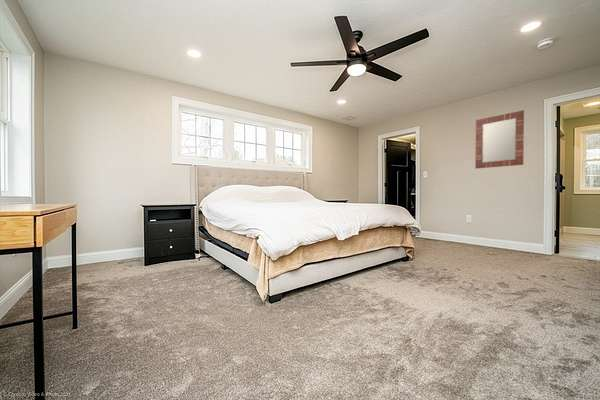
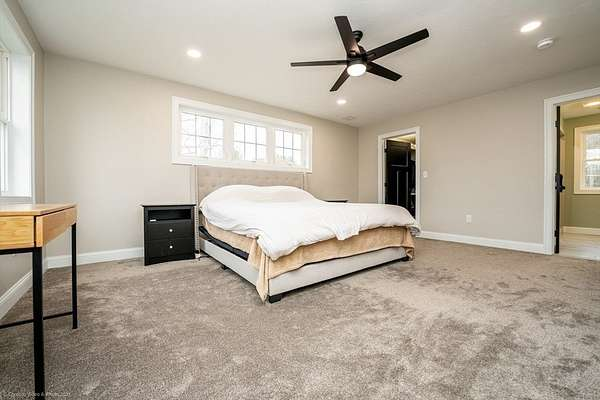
- home mirror [474,109,525,169]
